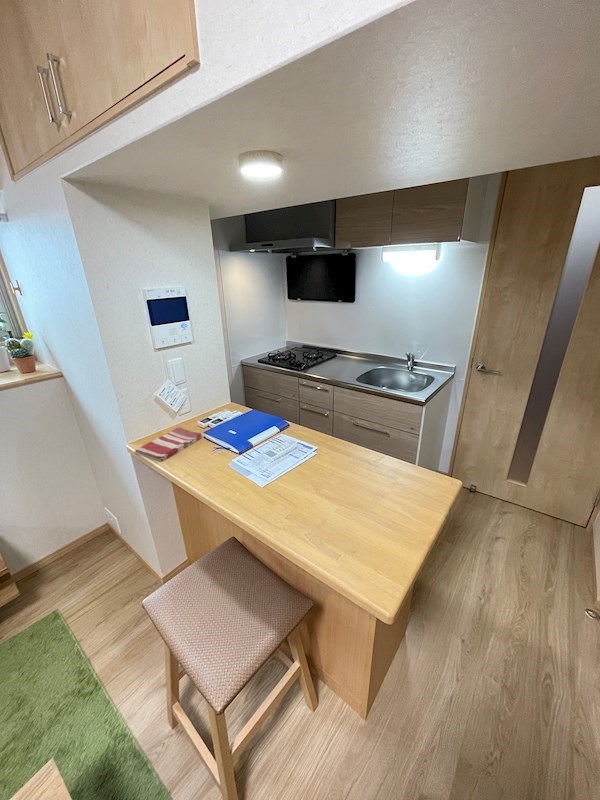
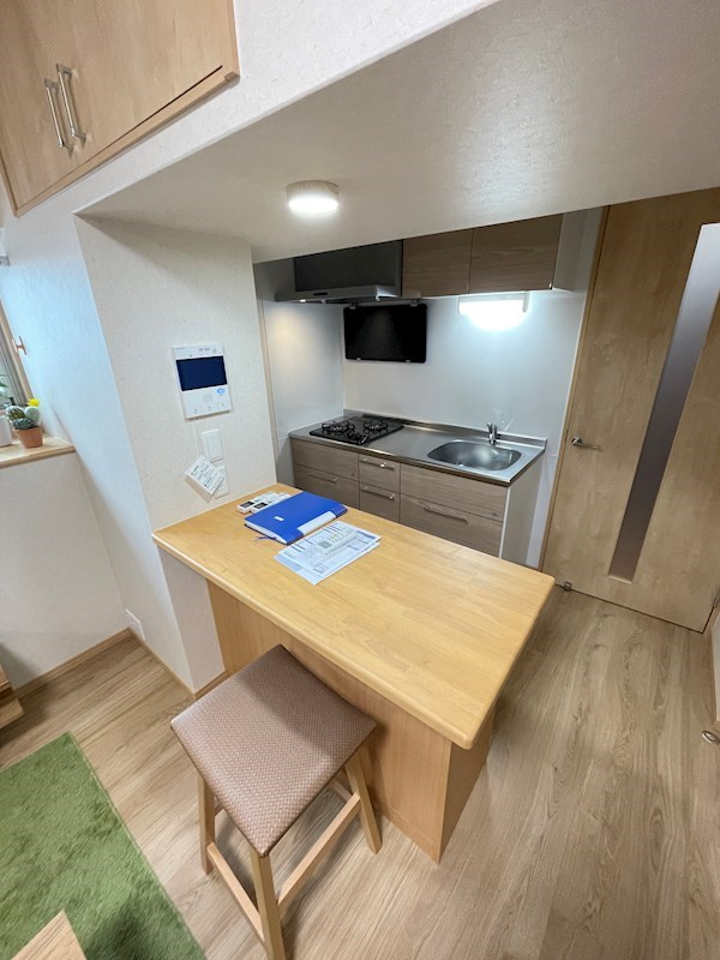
- dish towel [134,426,203,462]
